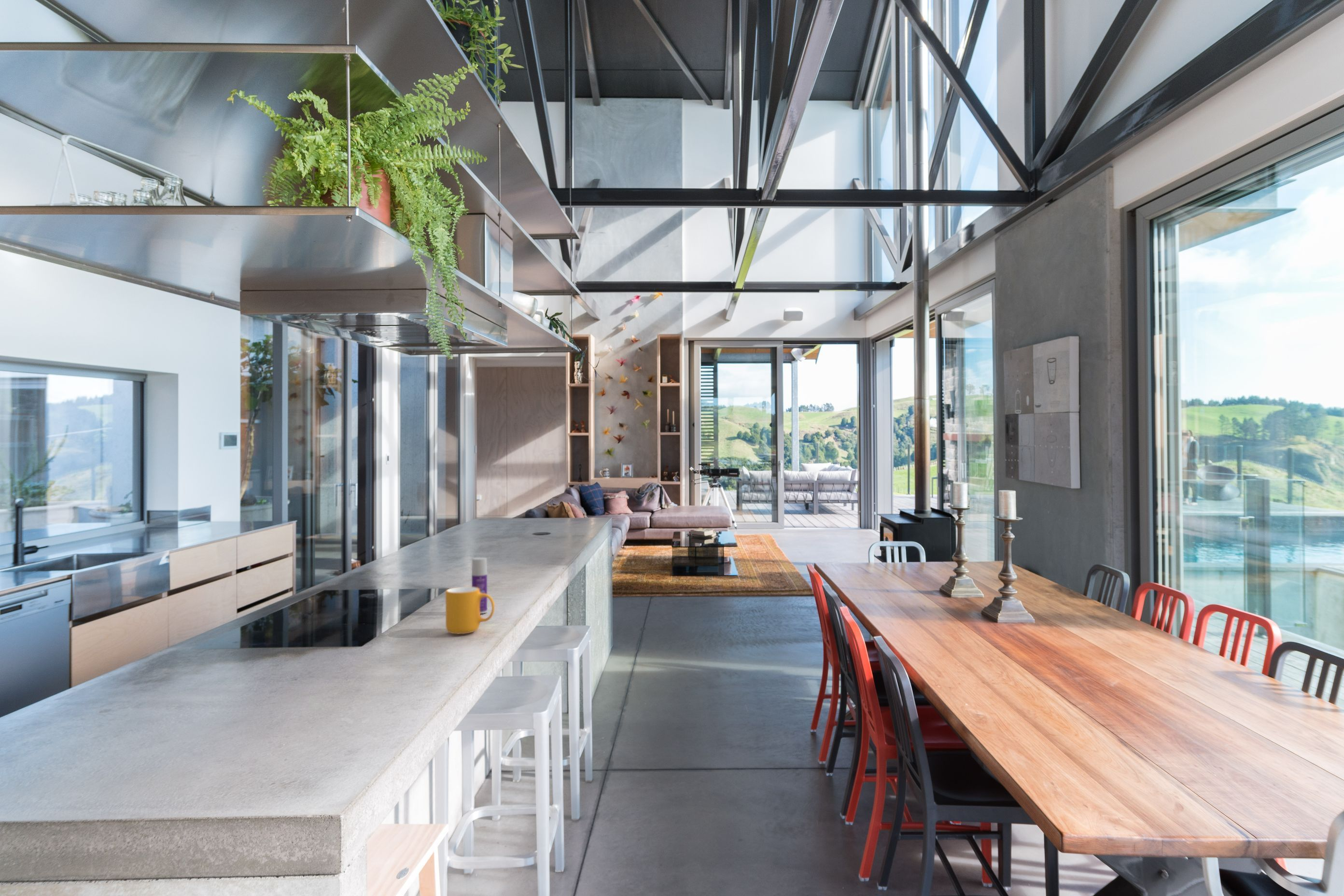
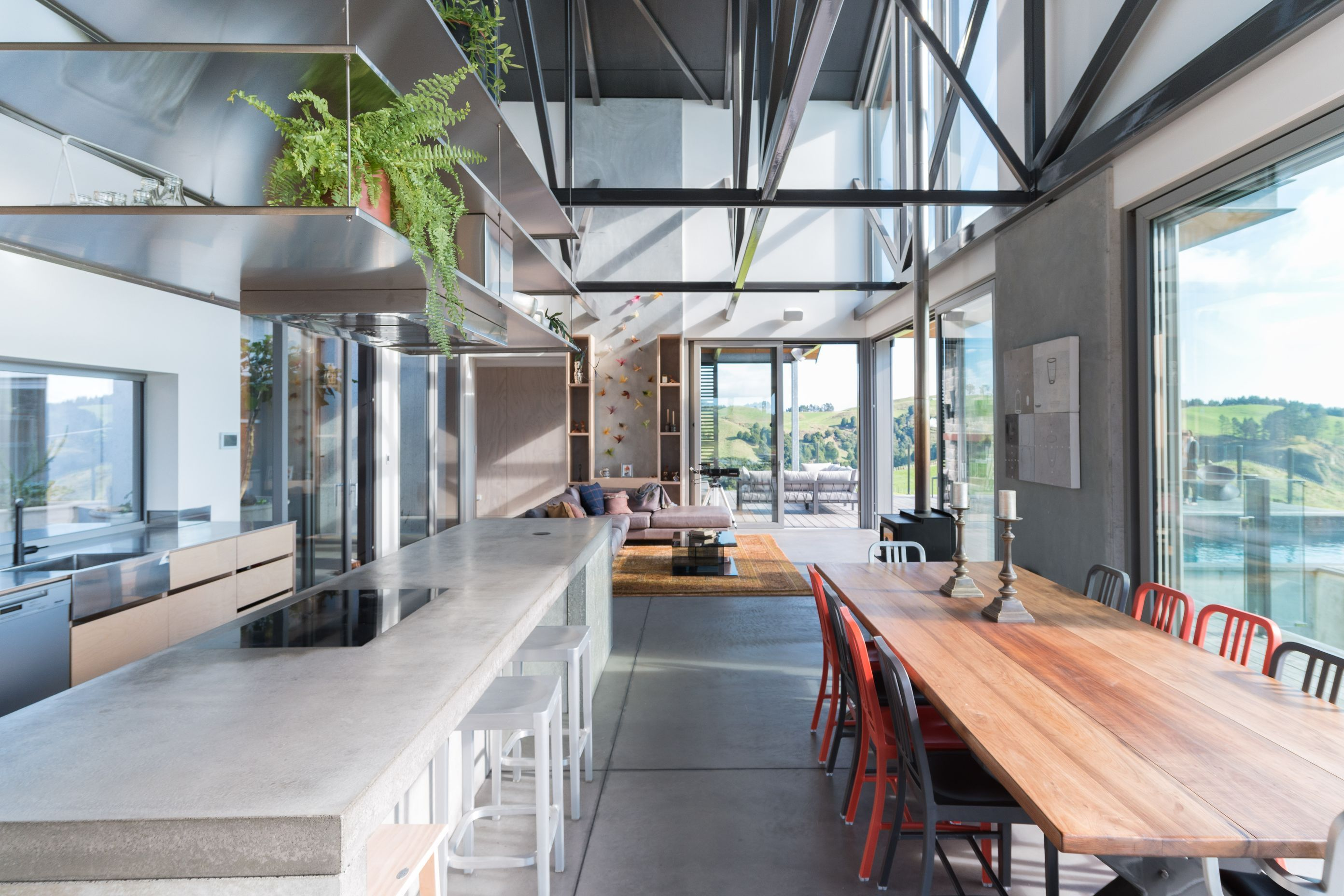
- mug [445,587,495,635]
- bottle [471,557,488,614]
